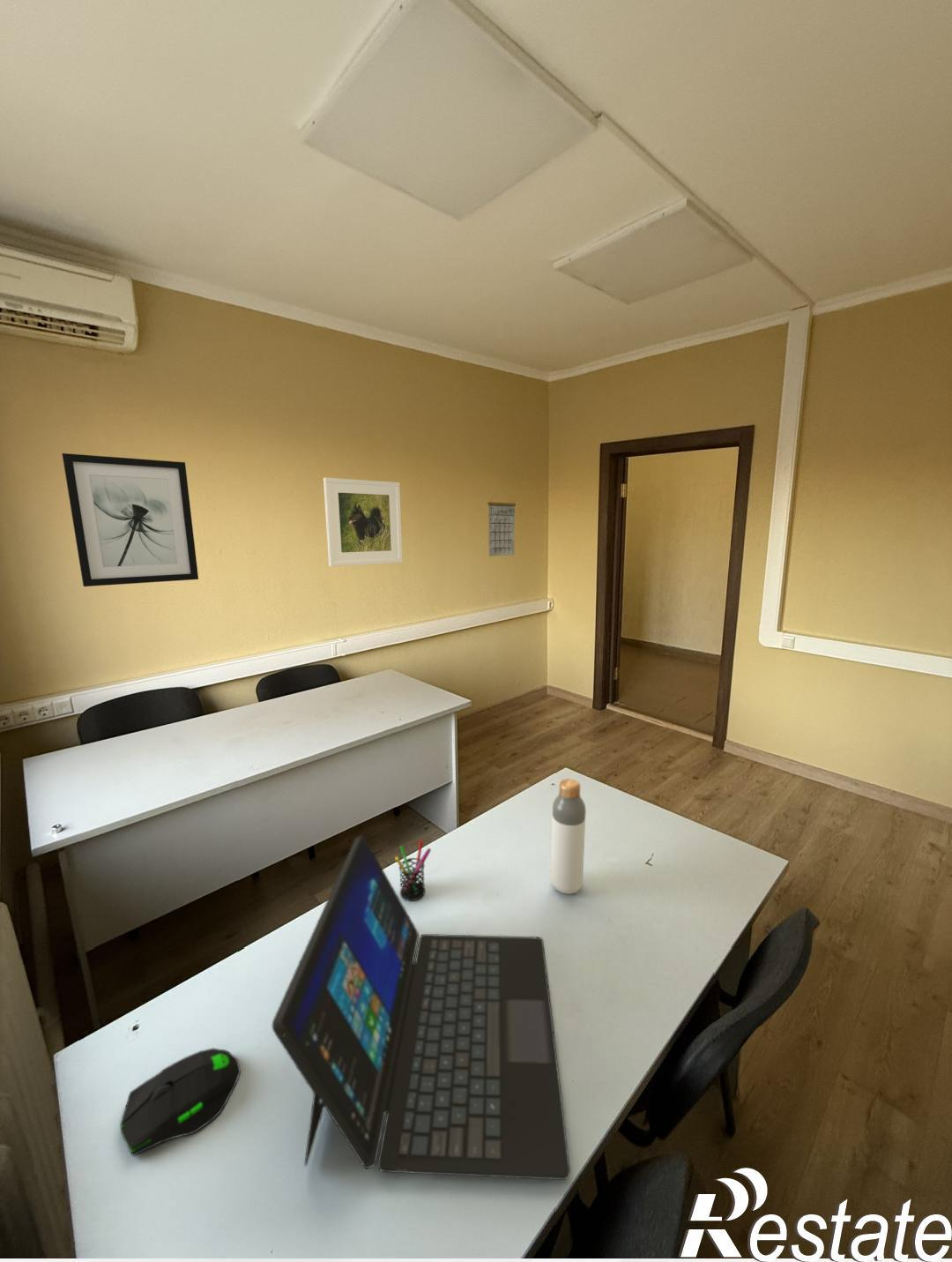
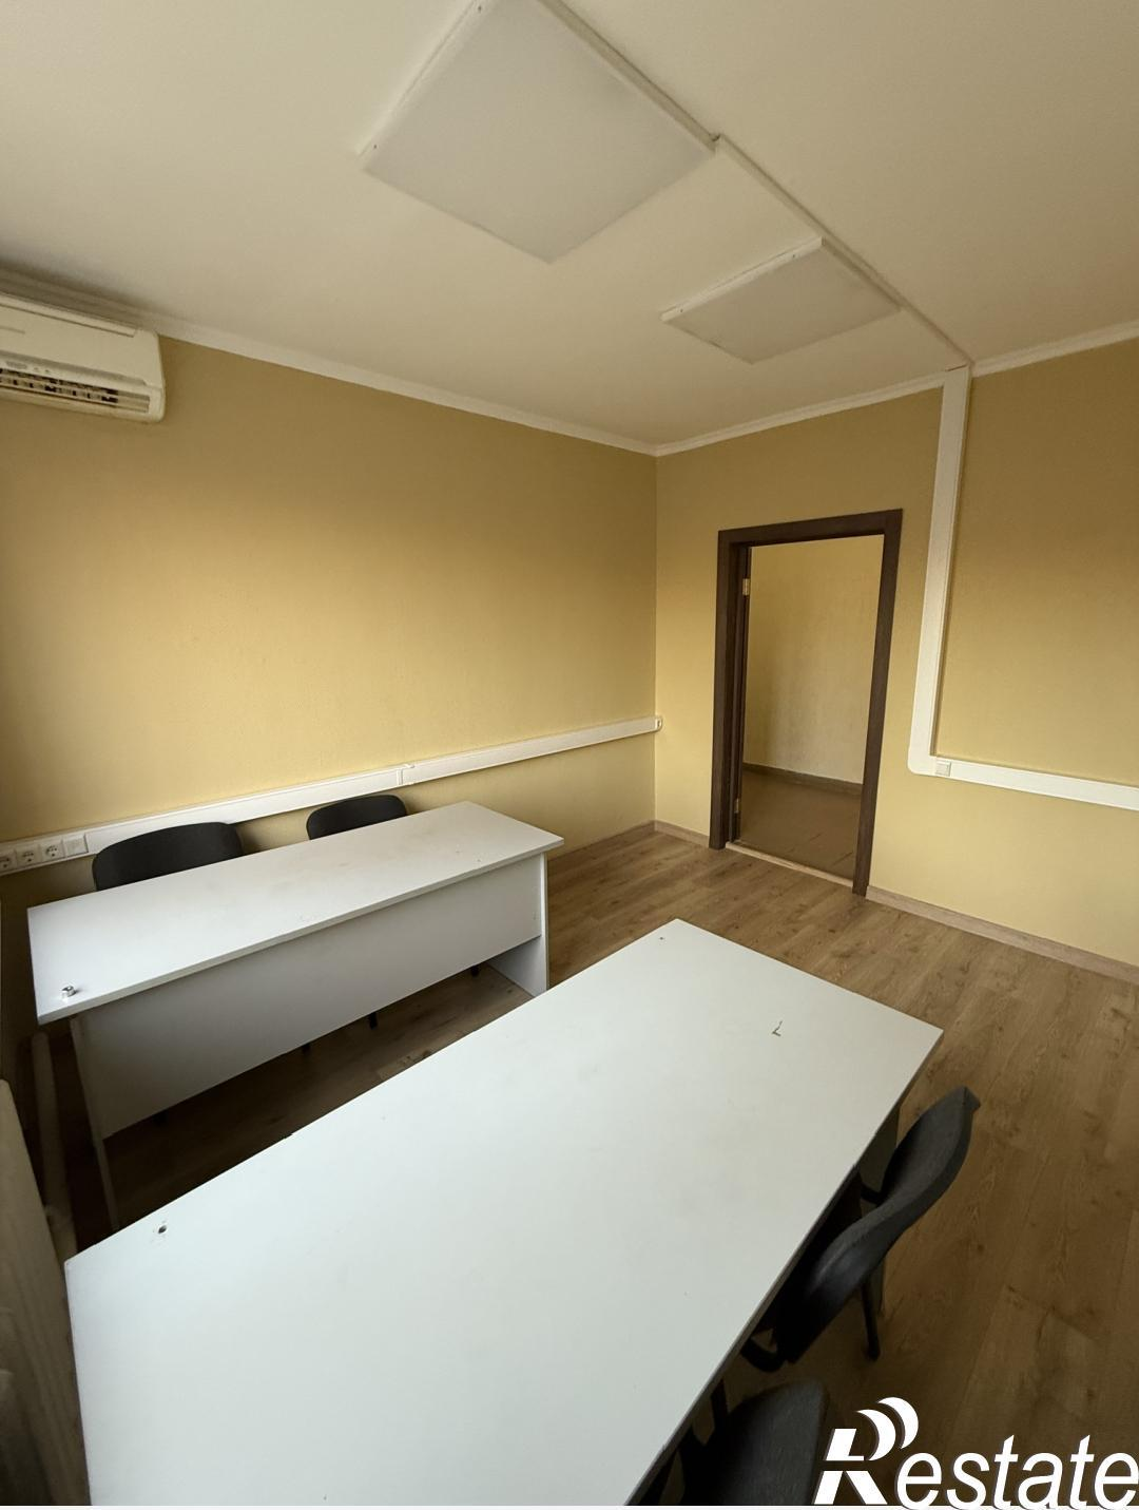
- computer mouse [119,1047,242,1157]
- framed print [323,477,403,567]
- calendar [487,495,517,557]
- wall art [62,452,199,587]
- pen holder [394,840,432,901]
- laptop [271,834,571,1181]
- bottle [550,778,587,895]
